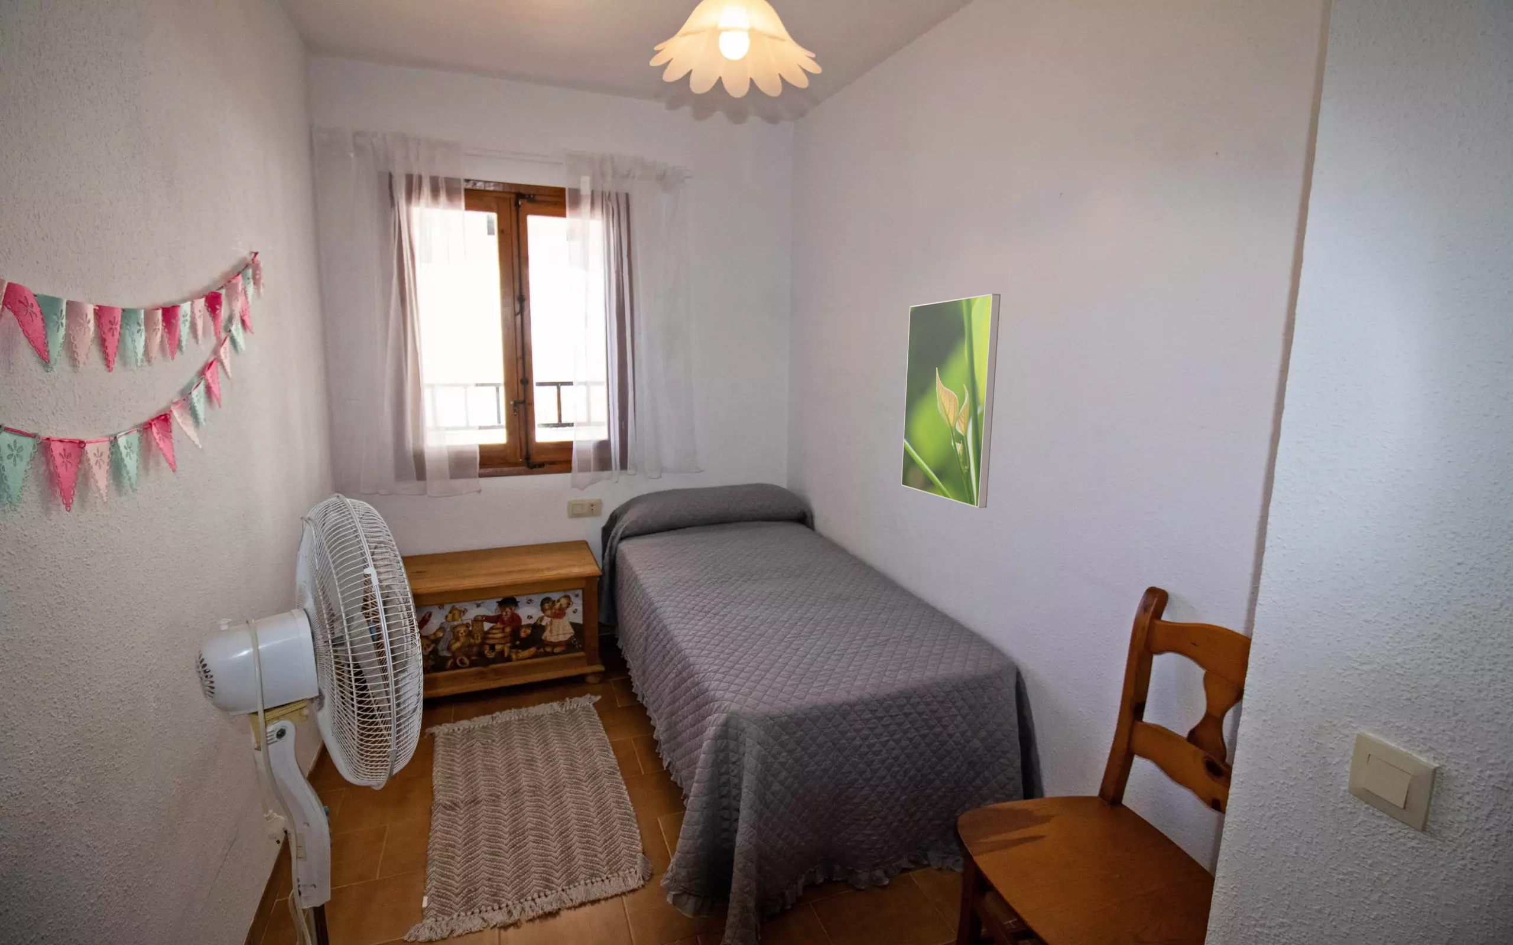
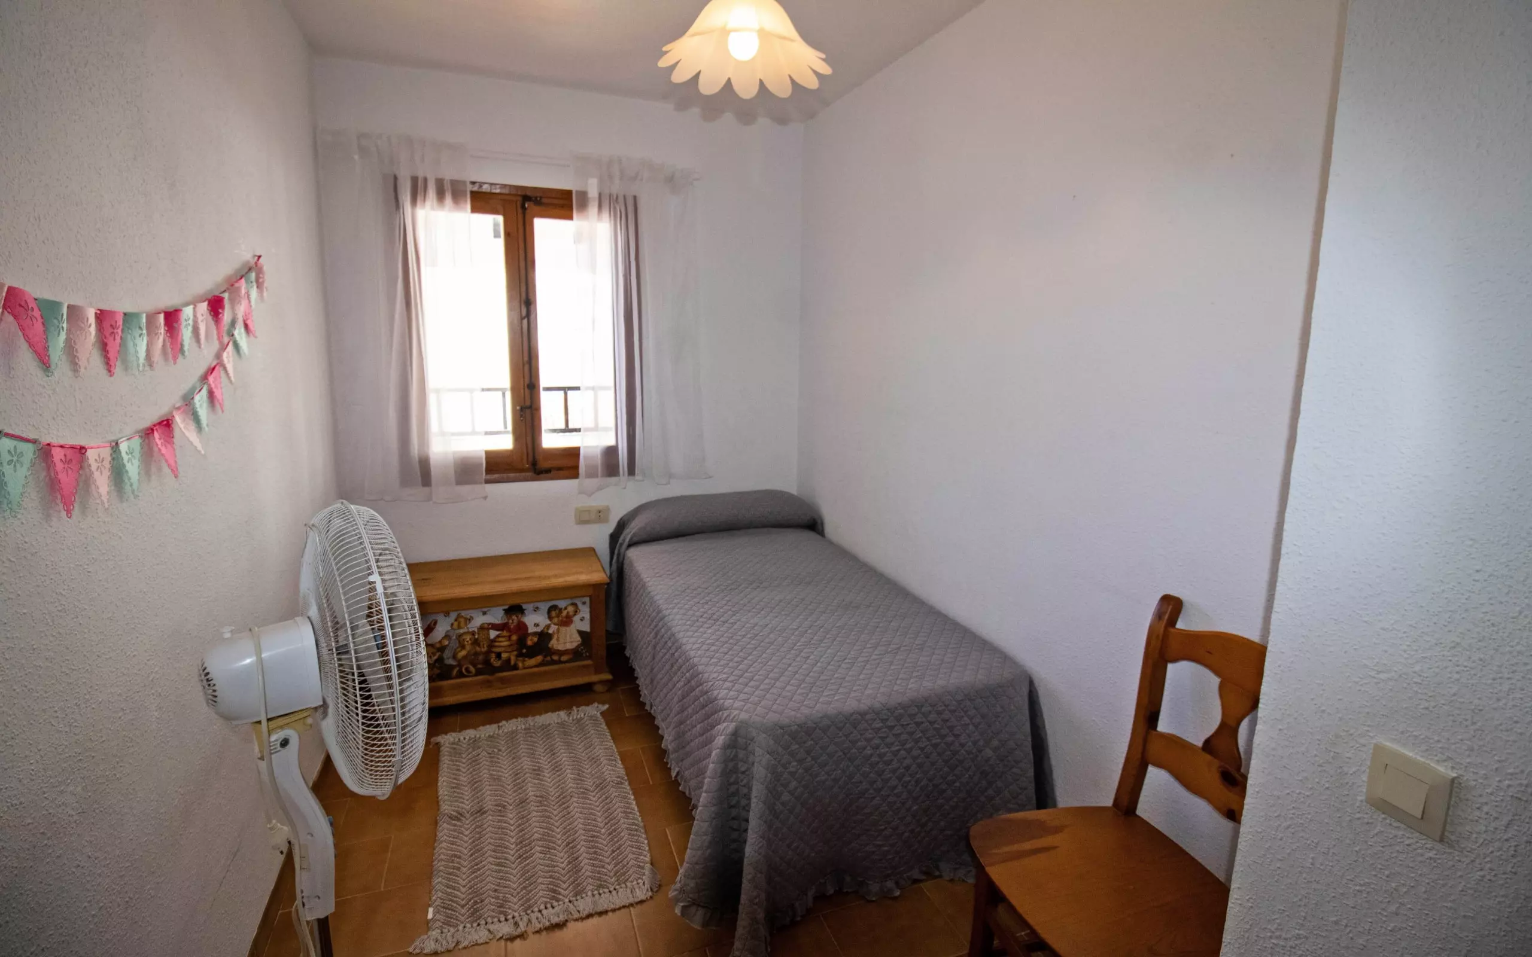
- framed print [901,293,1001,508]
